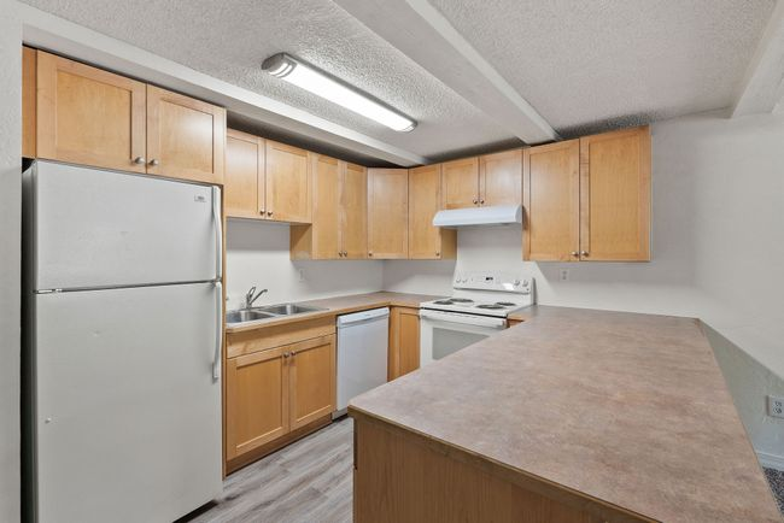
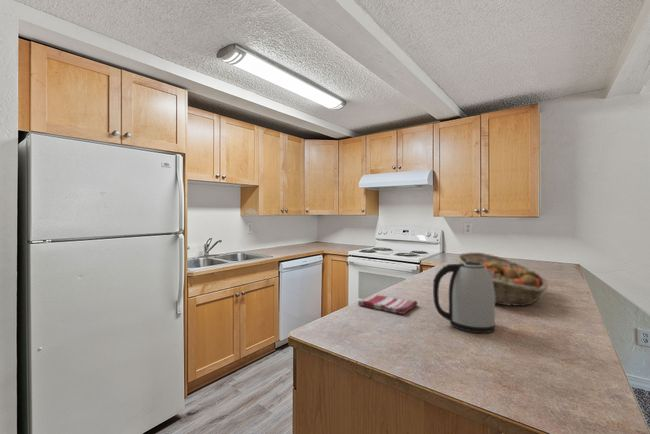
+ dish towel [357,294,419,315]
+ fruit basket [455,251,549,307]
+ kettle [432,261,496,334]
